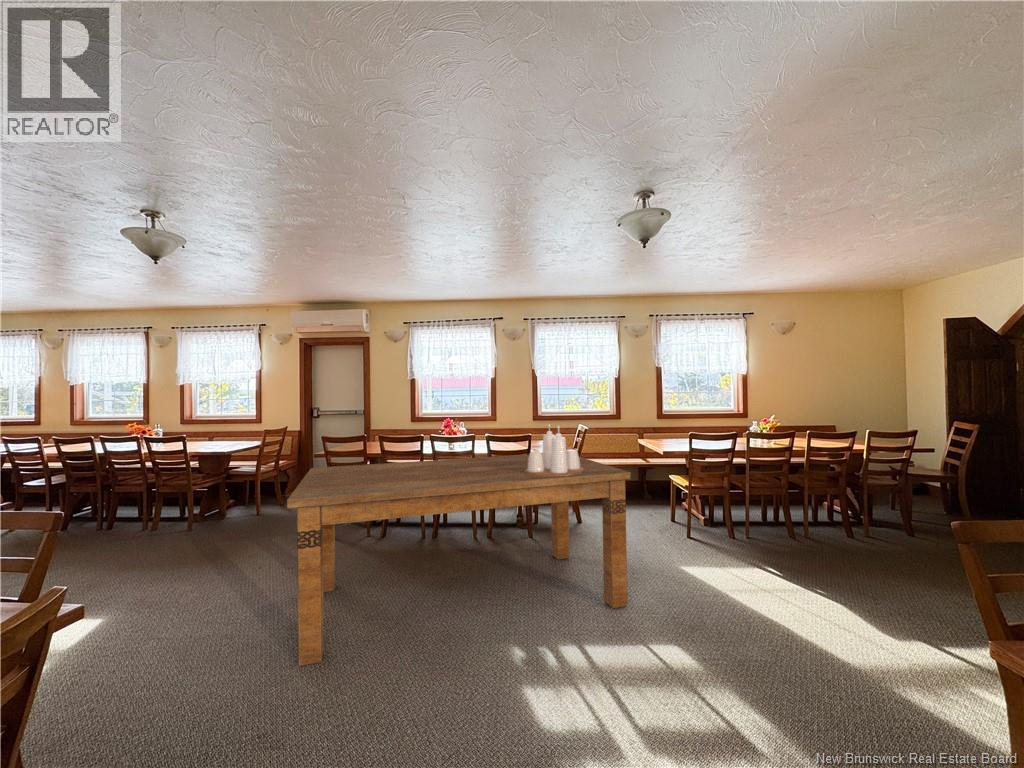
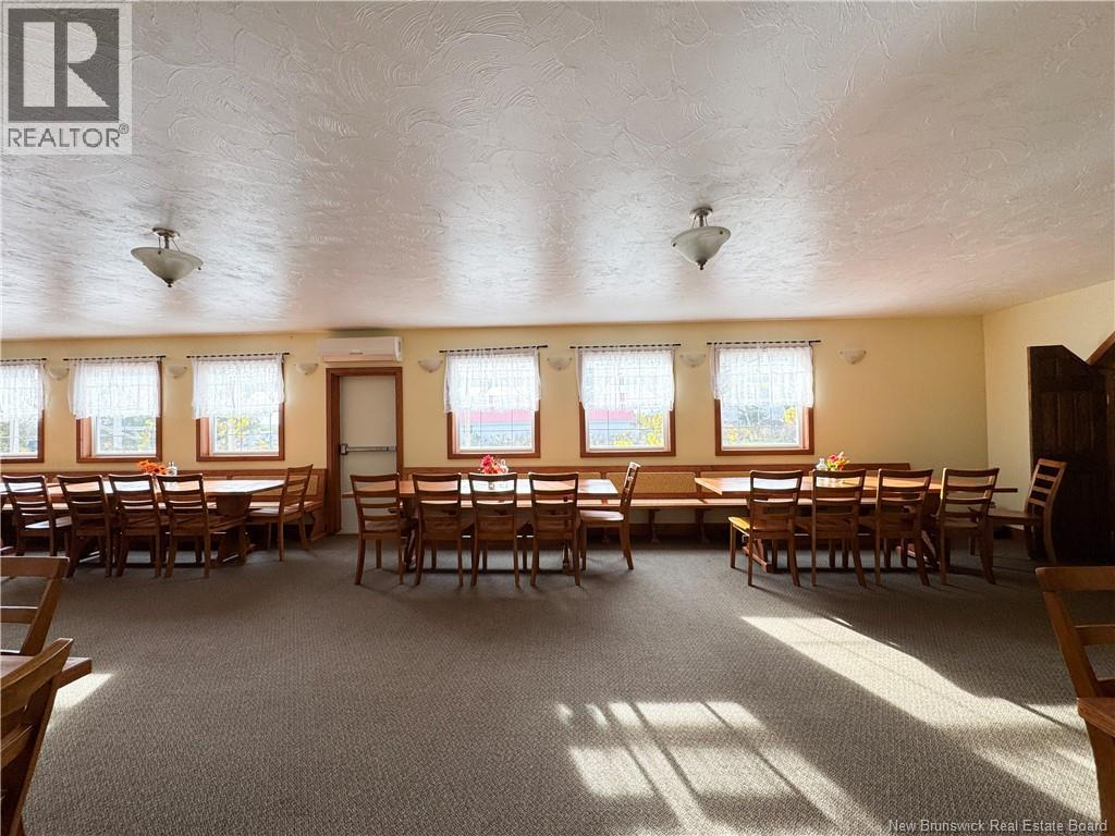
- dining table [286,454,632,667]
- condiment set [525,423,584,476]
